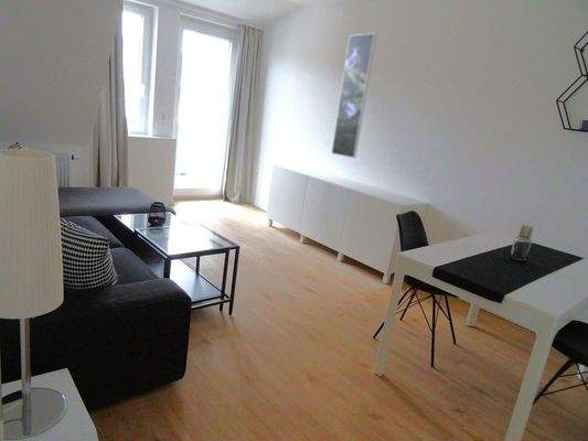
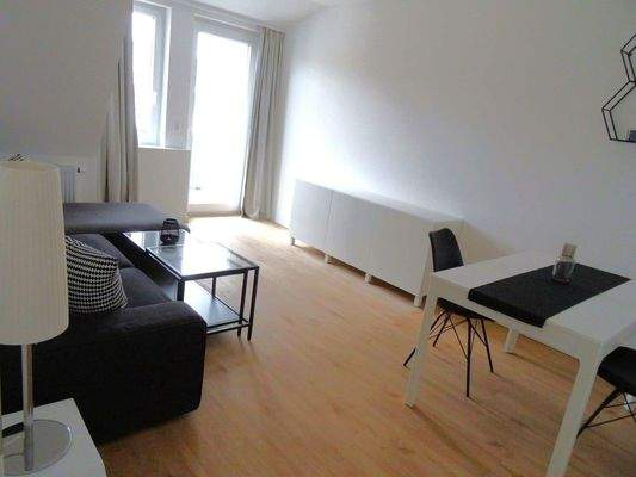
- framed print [331,32,377,159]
